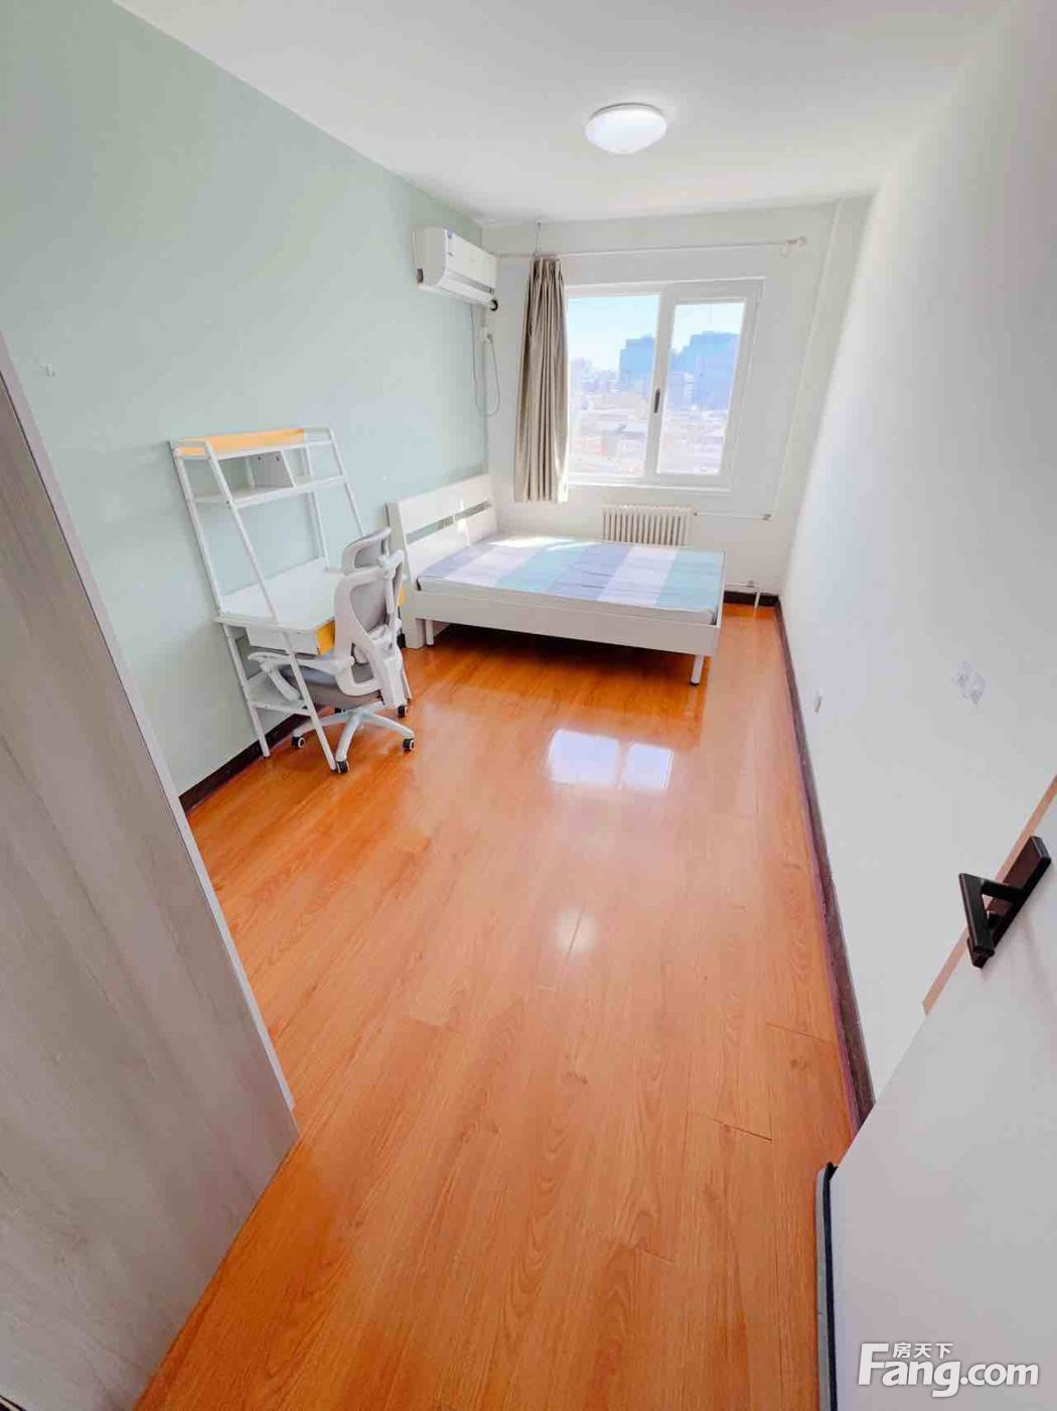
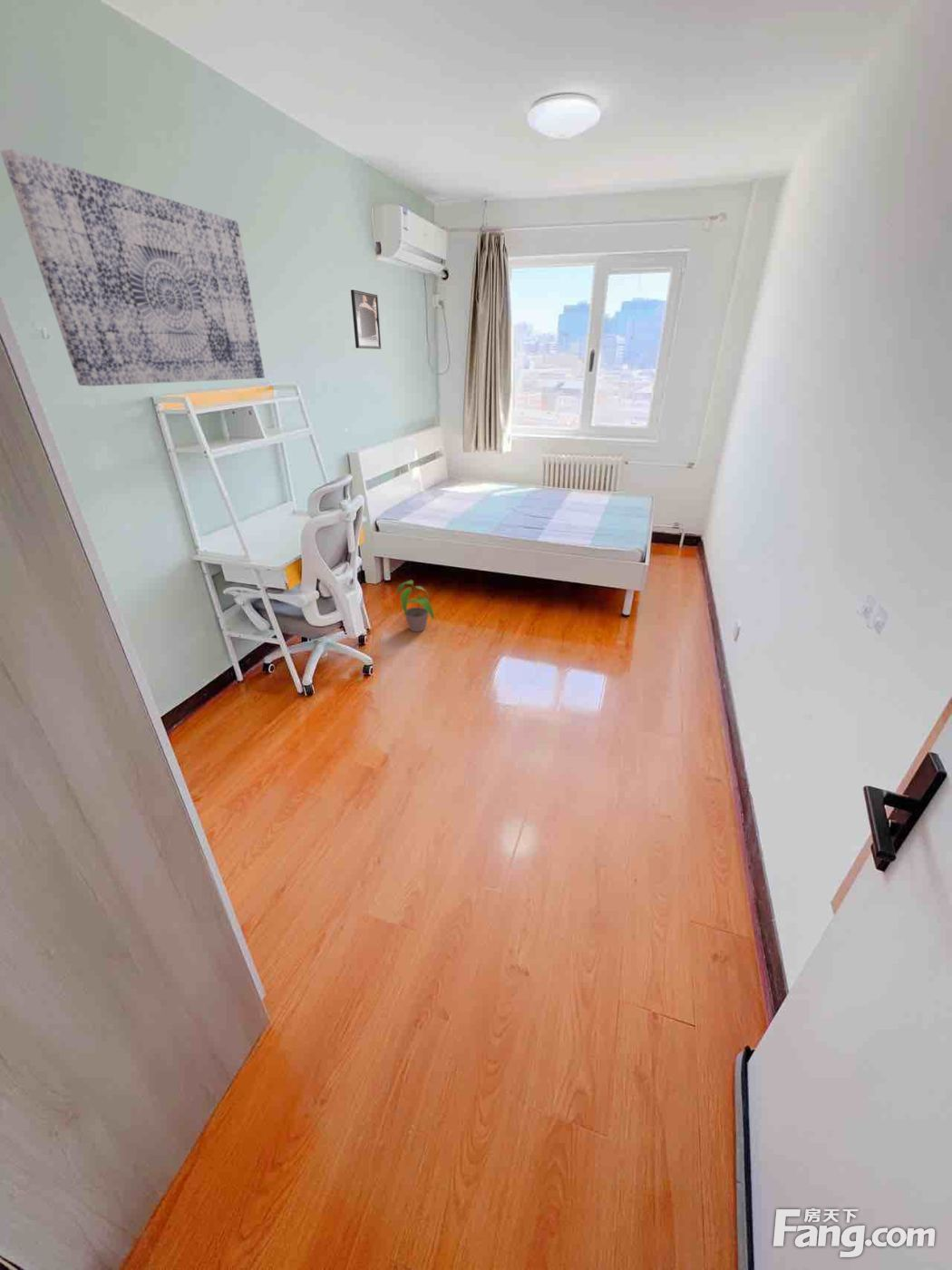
+ potted plant [396,580,435,633]
+ wall art [0,148,266,386]
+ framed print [350,288,382,350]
